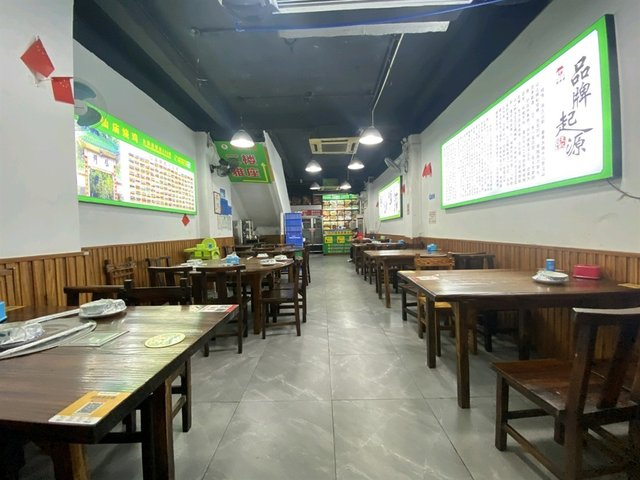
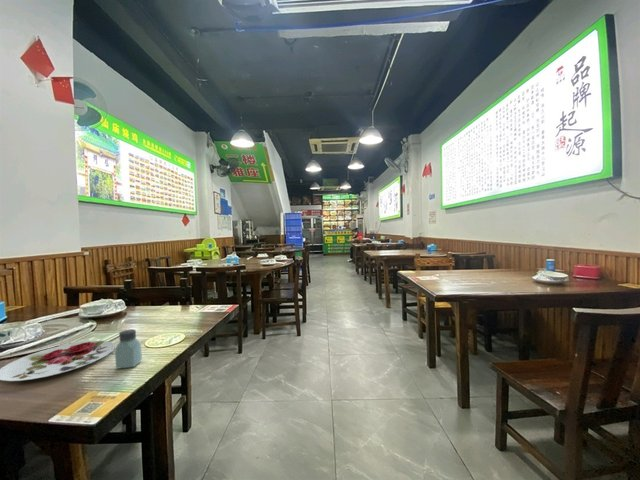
+ saltshaker [114,328,143,369]
+ plate [0,340,116,382]
